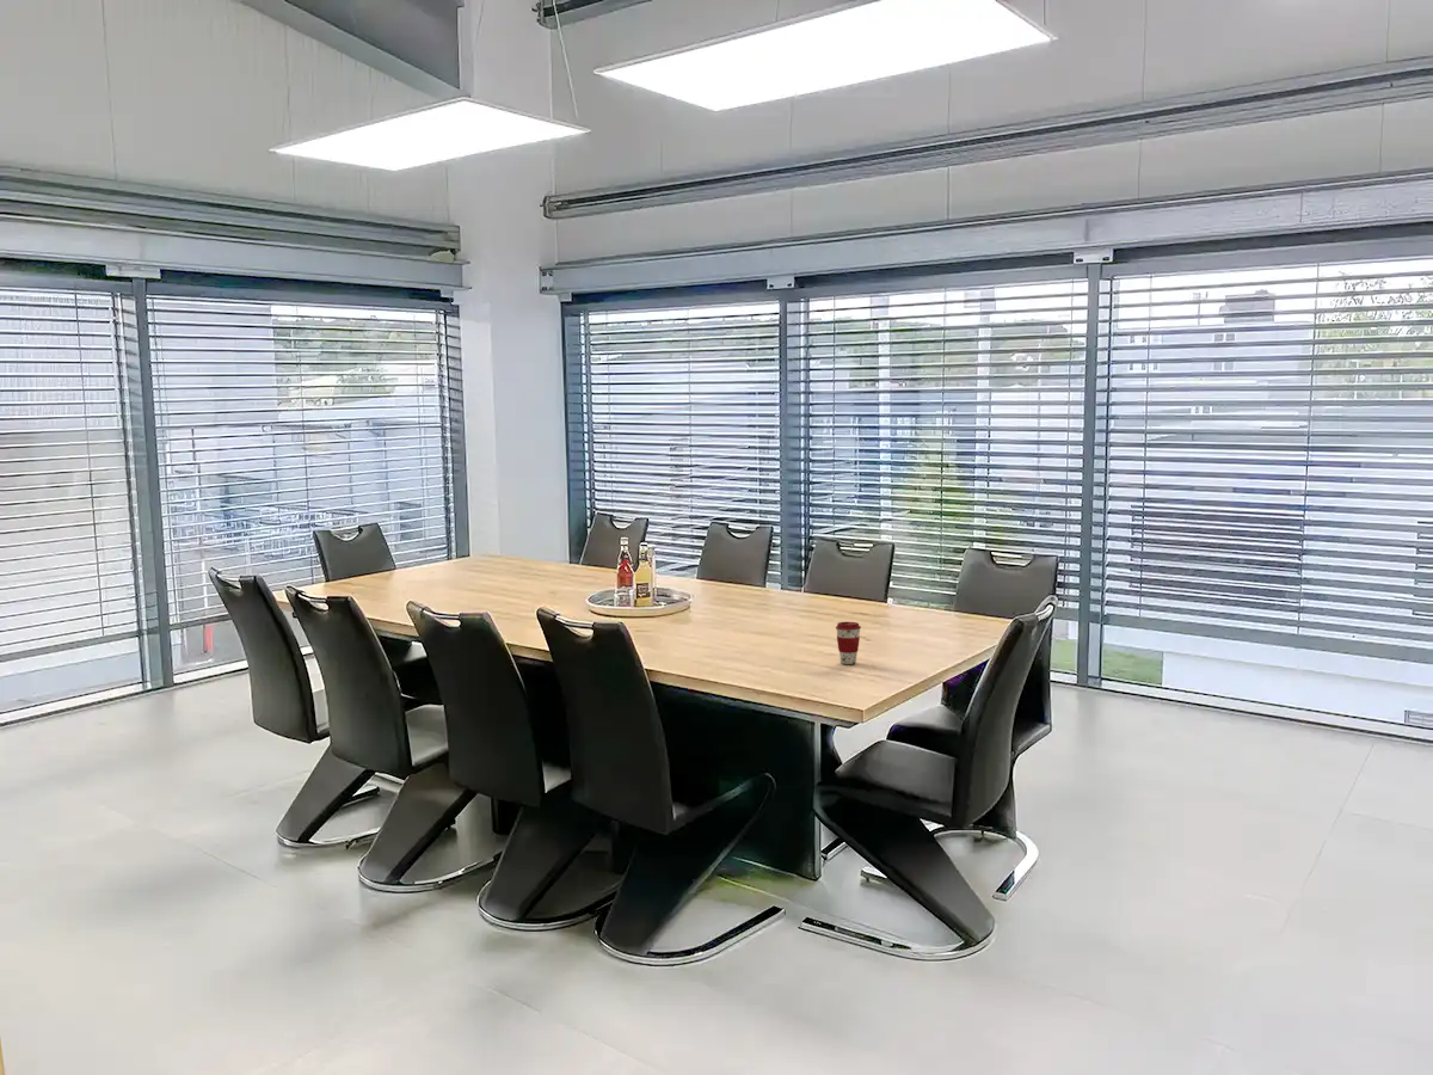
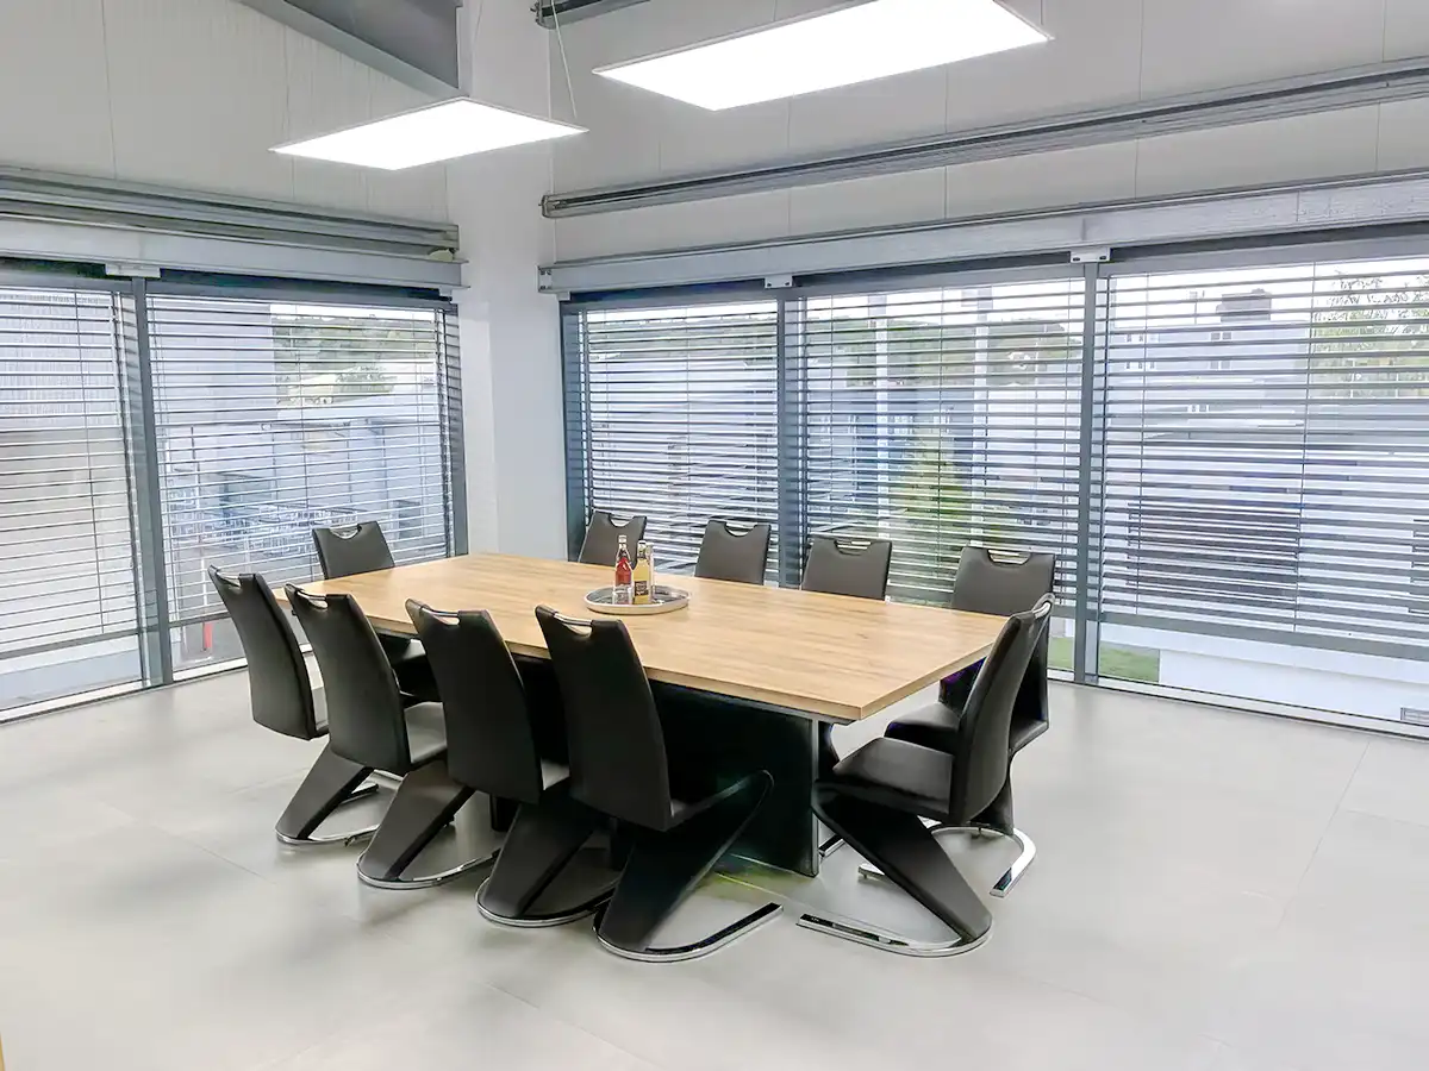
- coffee cup [835,621,862,665]
